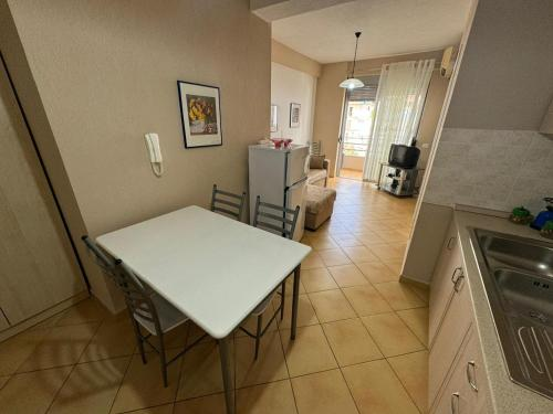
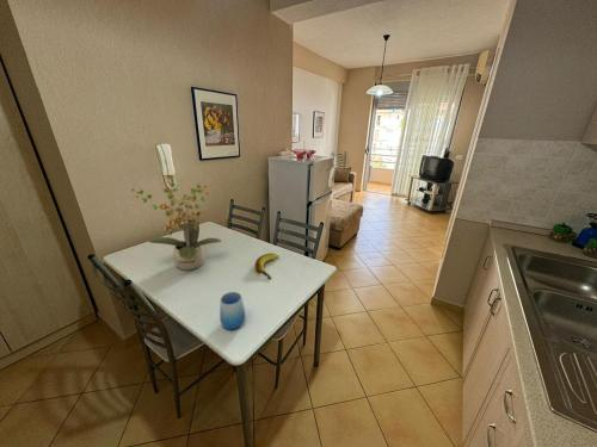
+ banana [253,253,279,280]
+ potted plant [130,180,223,272]
+ cup [219,291,246,330]
